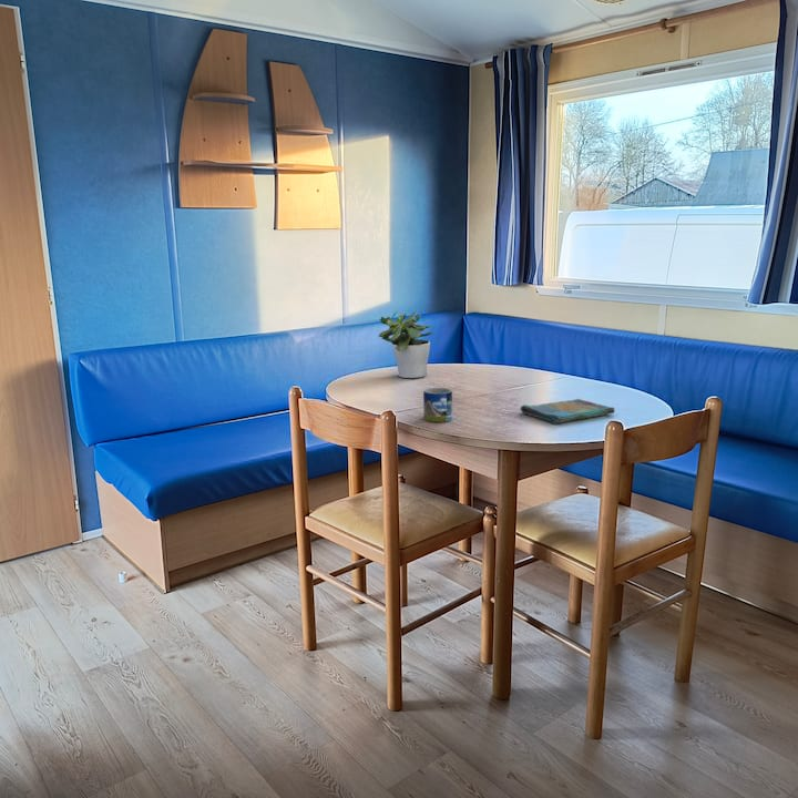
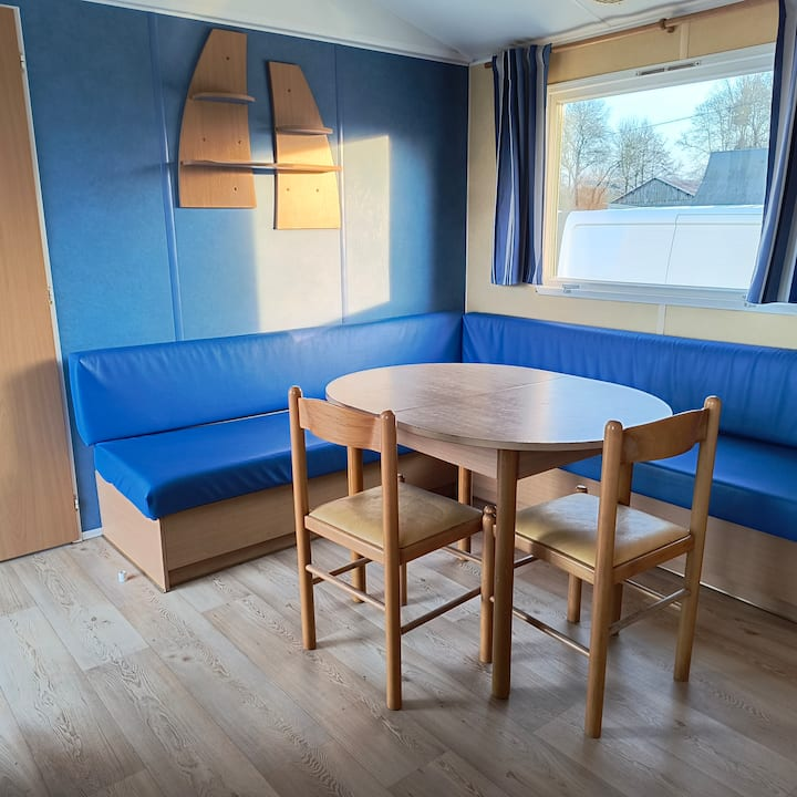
- potted plant [378,310,434,379]
- dish towel [520,398,616,424]
- mug [422,387,453,423]
